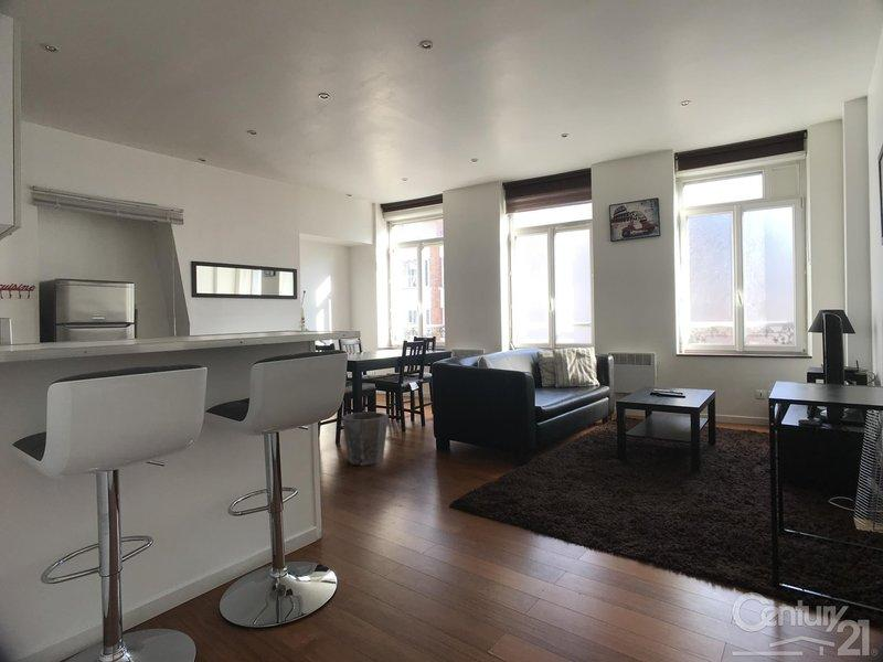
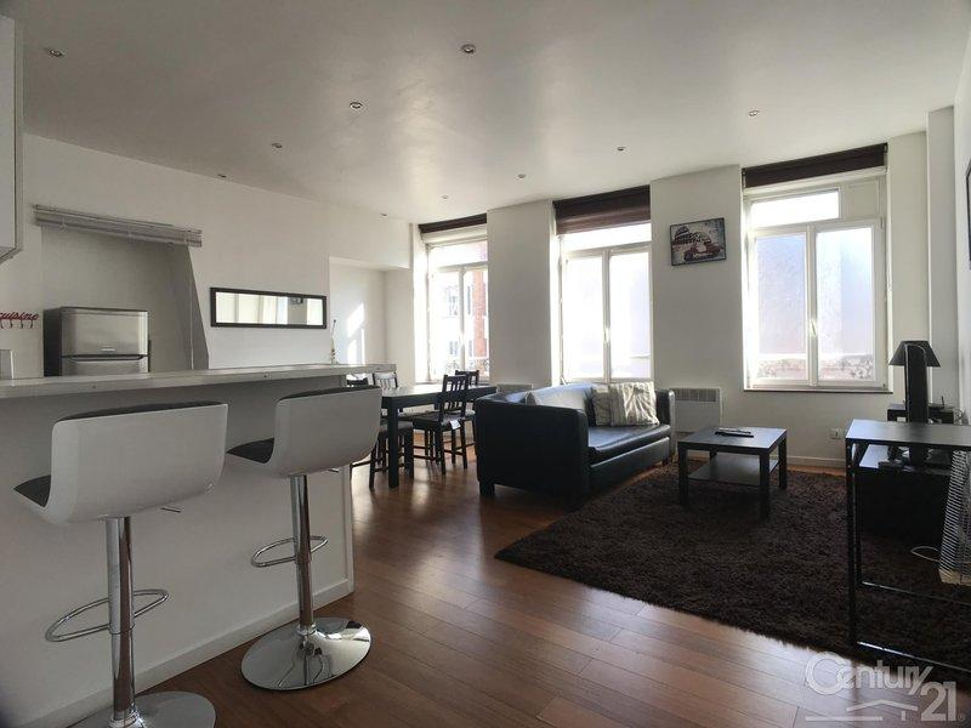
- waste bin [341,410,390,467]
